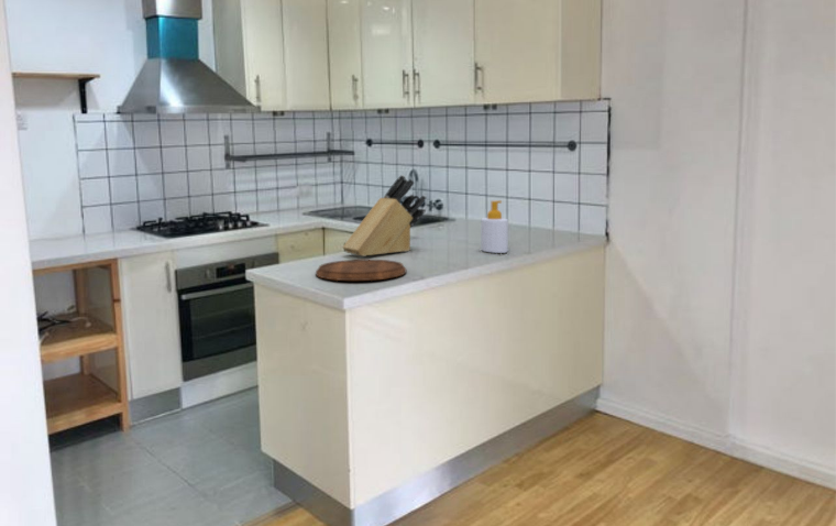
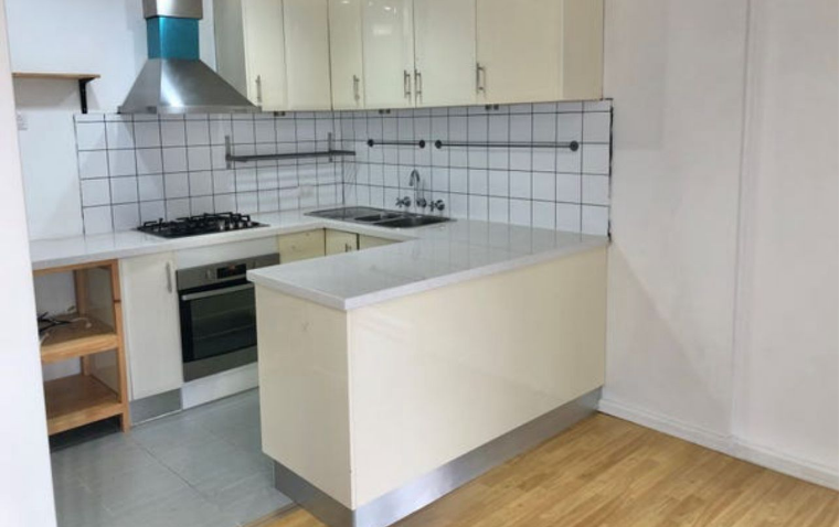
- soap bottle [481,199,509,254]
- knife block [342,174,427,257]
- cutting board [315,259,407,282]
